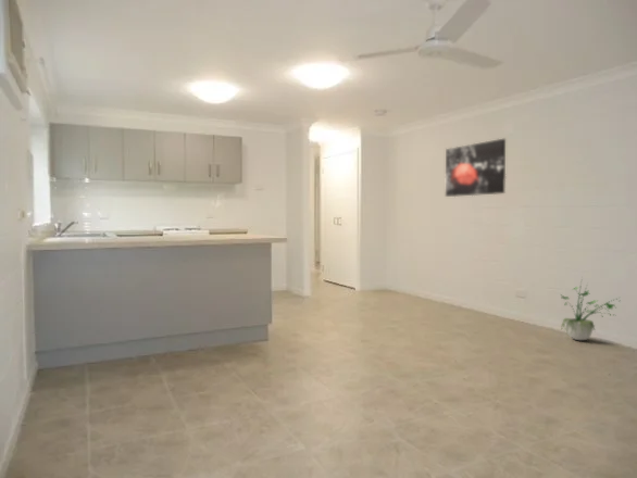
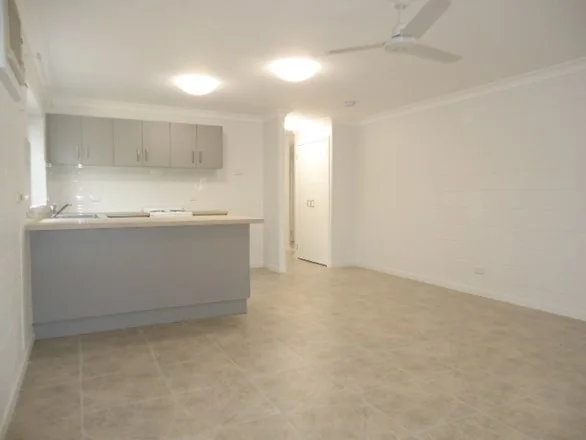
- potted plant [560,277,622,341]
- wall art [445,138,507,198]
